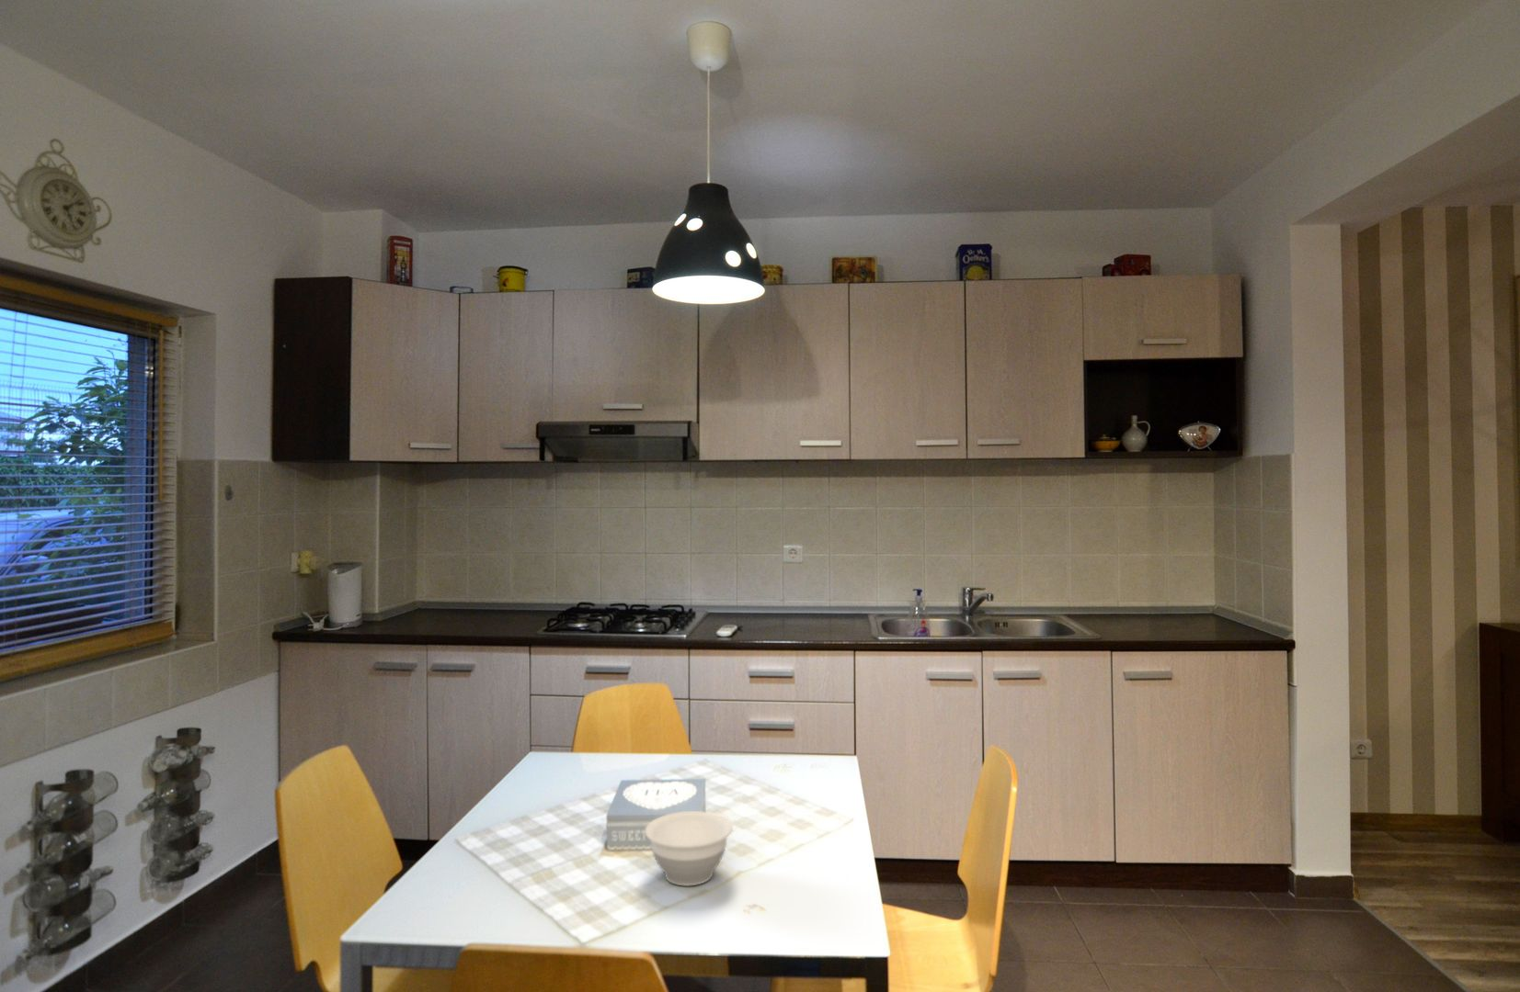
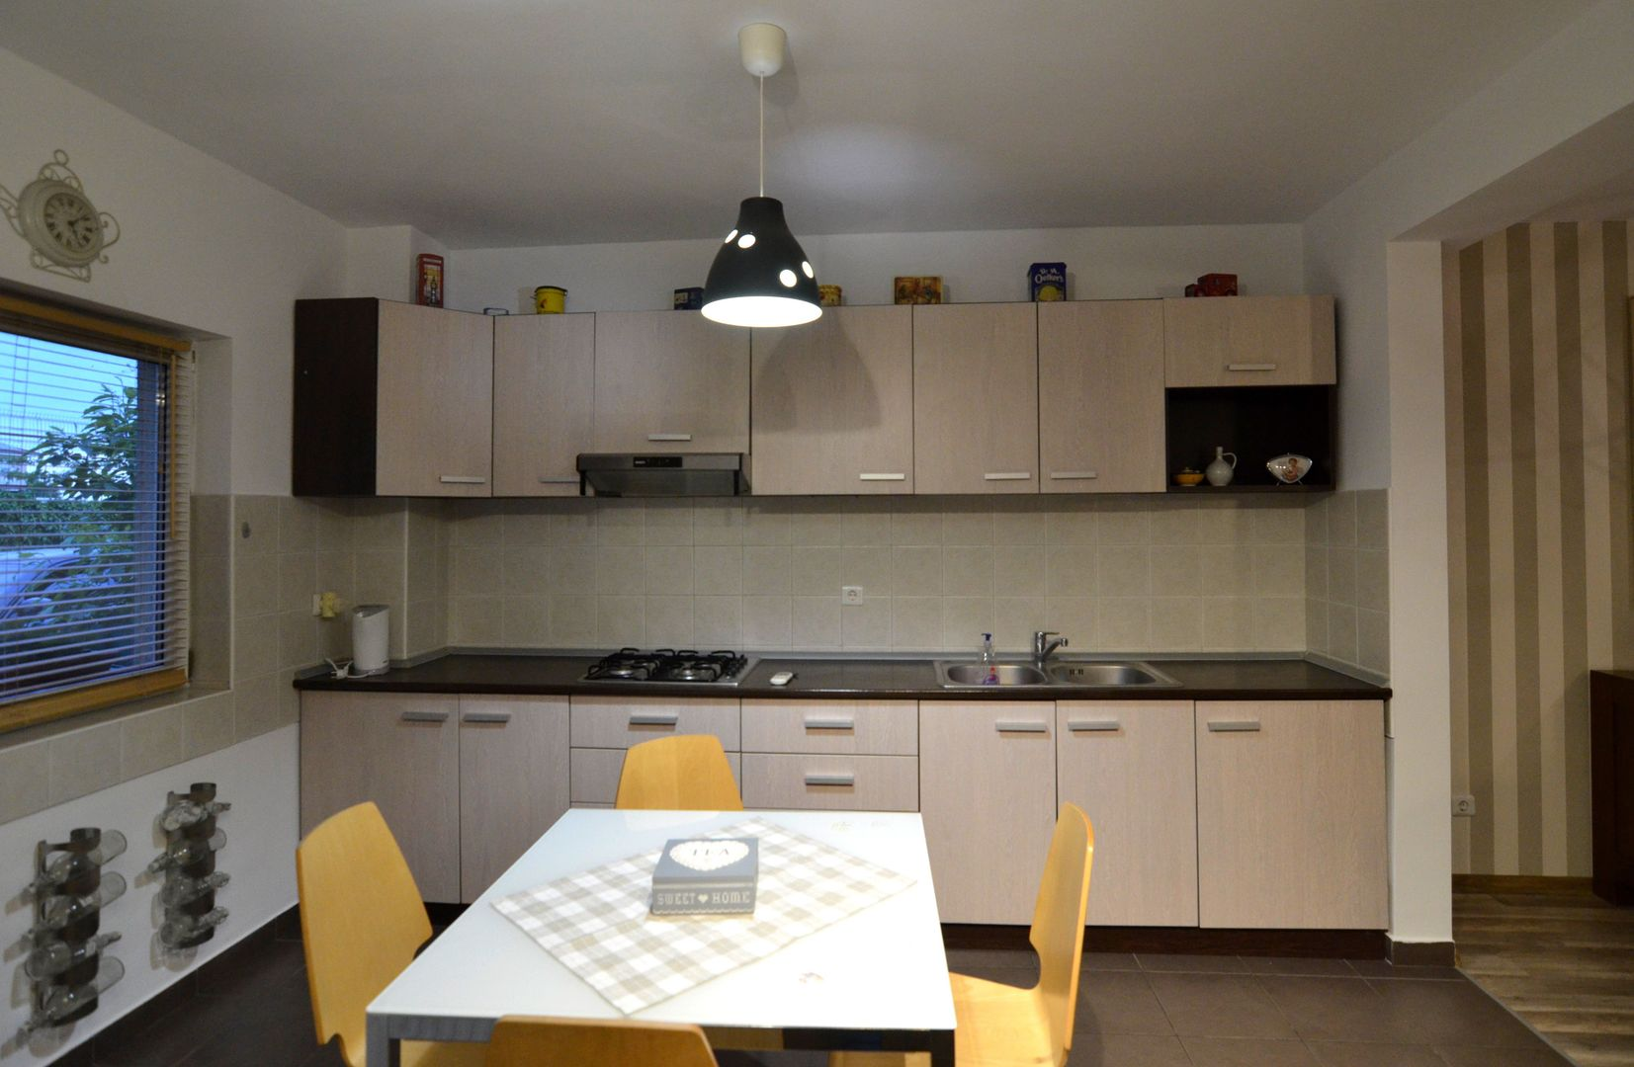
- bowl [644,810,733,887]
